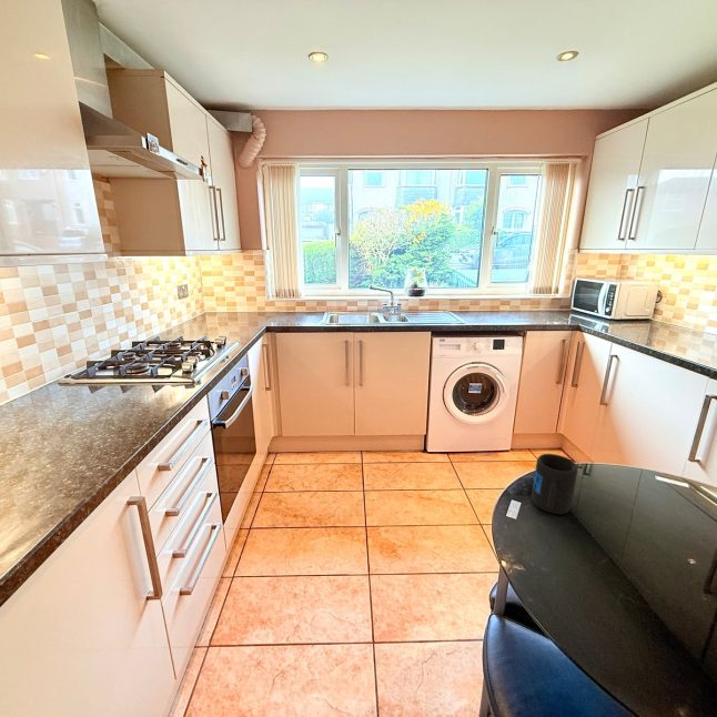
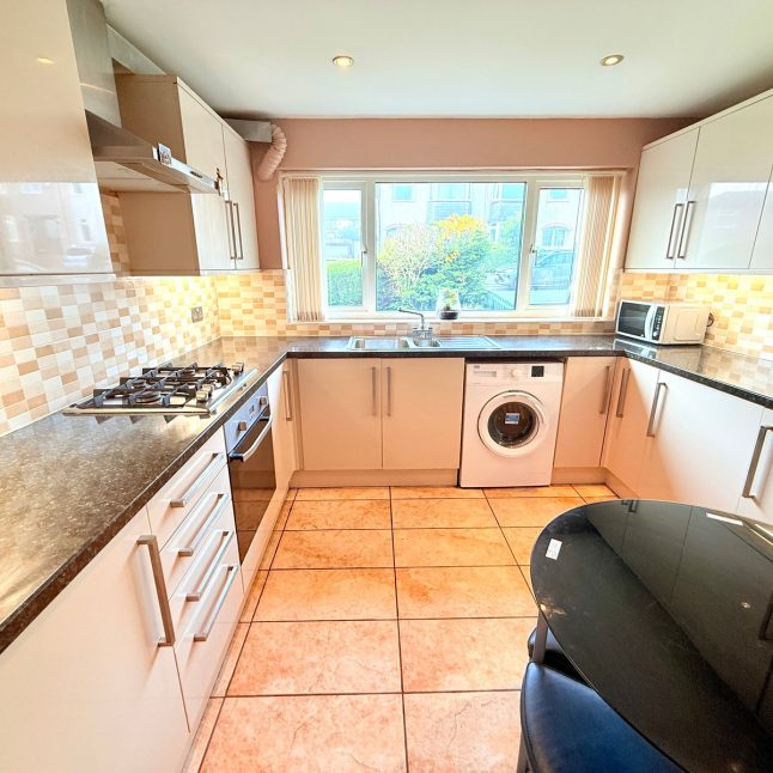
- mug [531,453,578,515]
